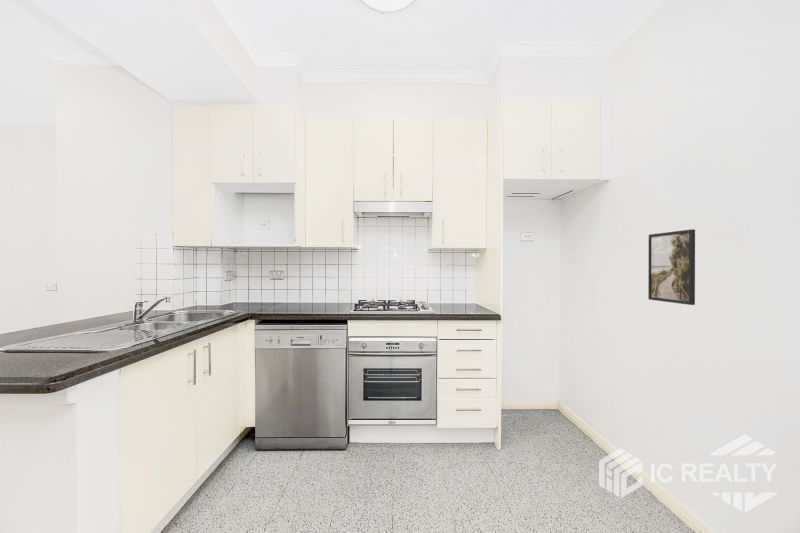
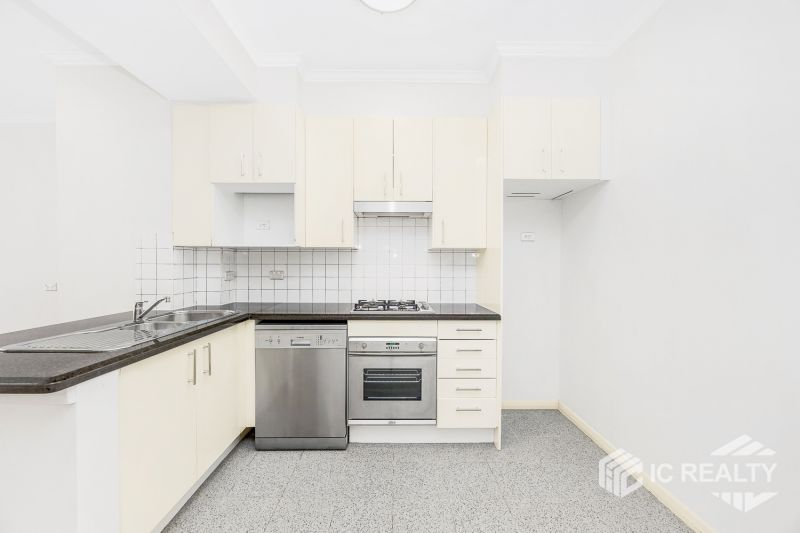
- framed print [647,228,696,306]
